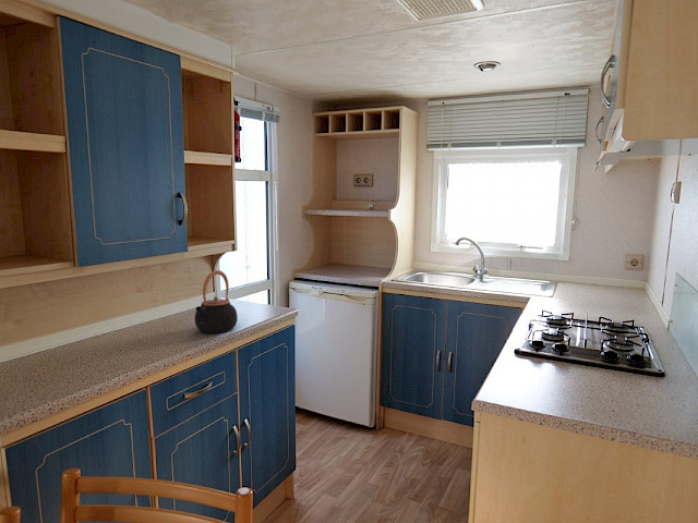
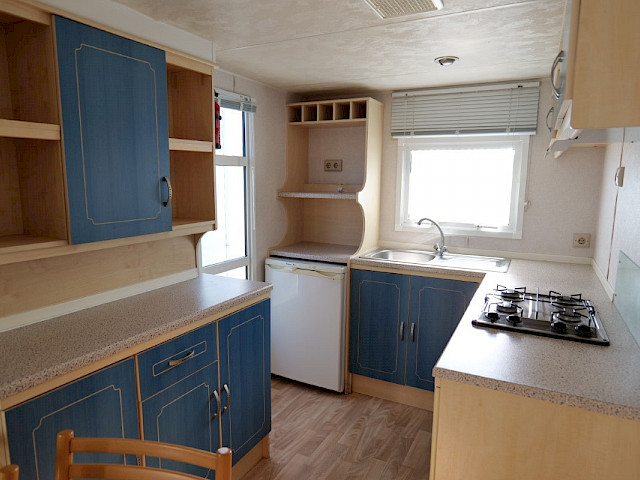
- teapot [194,269,239,335]
